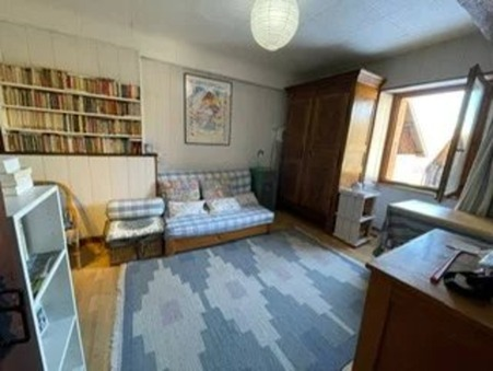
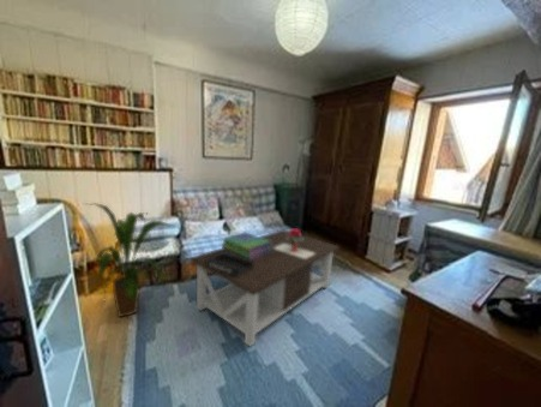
+ stack of books [221,232,272,259]
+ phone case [206,252,253,276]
+ coffee table [190,228,341,348]
+ house plant [83,202,174,318]
+ potted flower [273,227,315,258]
